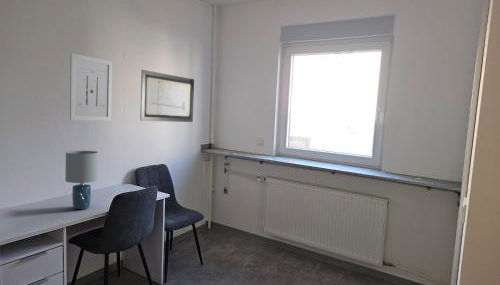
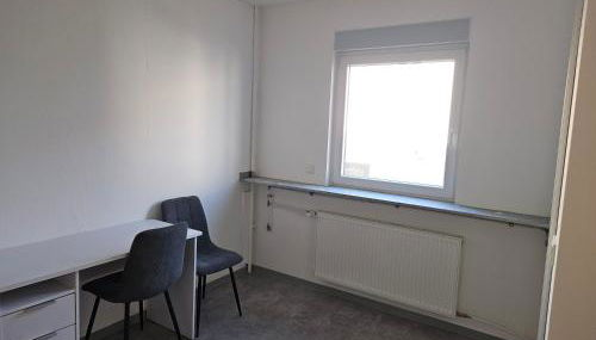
- wall art [139,69,195,123]
- wall art [69,52,113,122]
- lamp [64,150,99,210]
